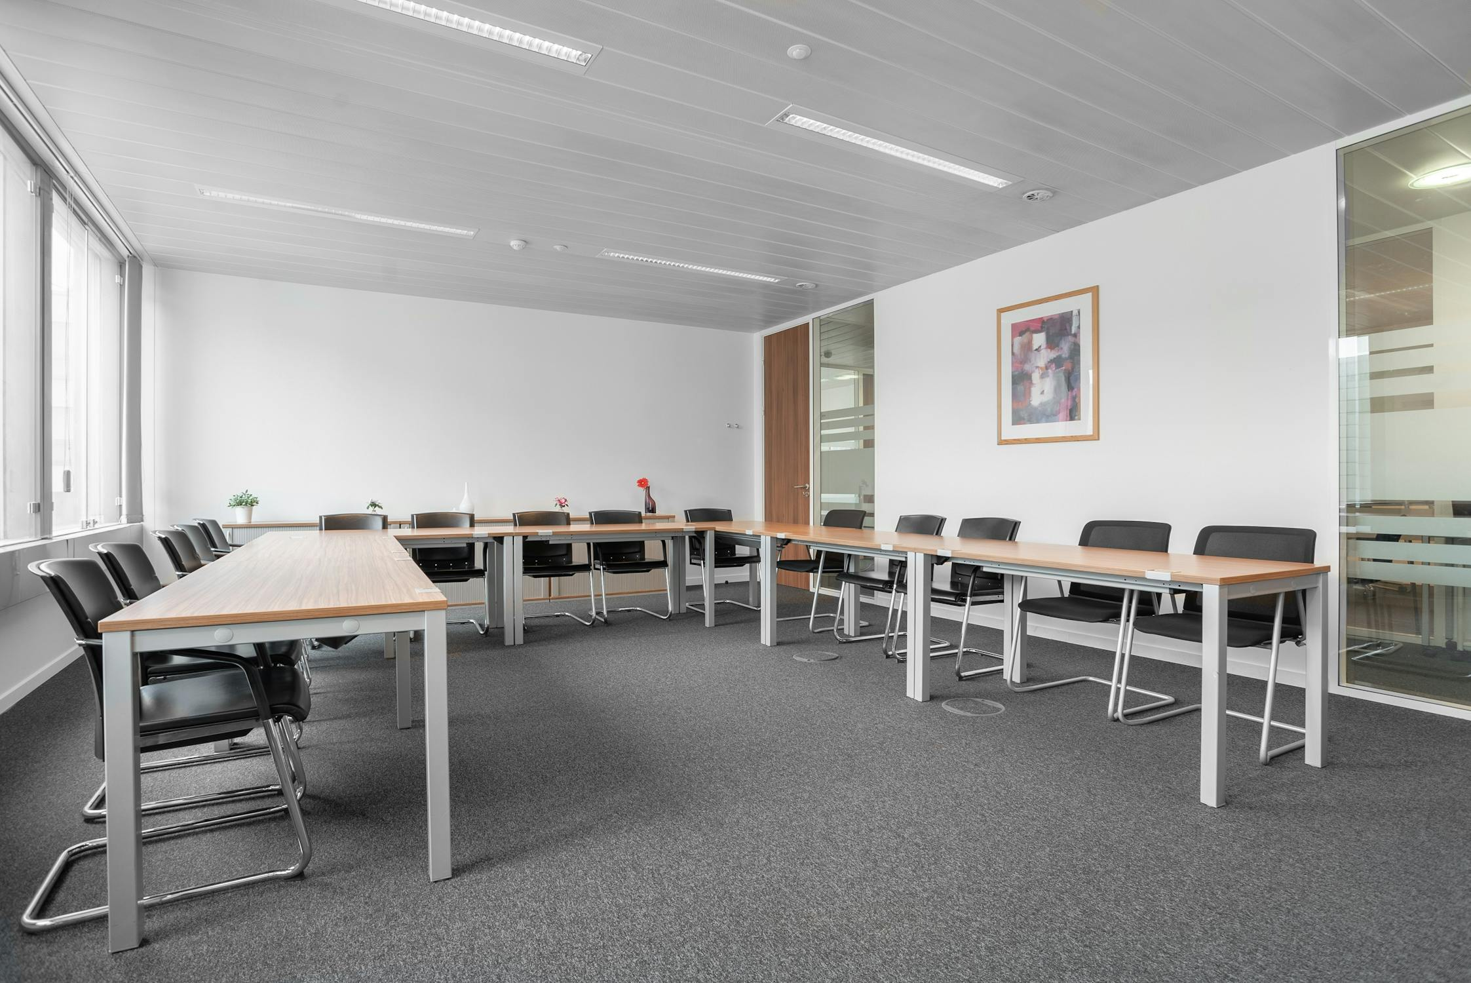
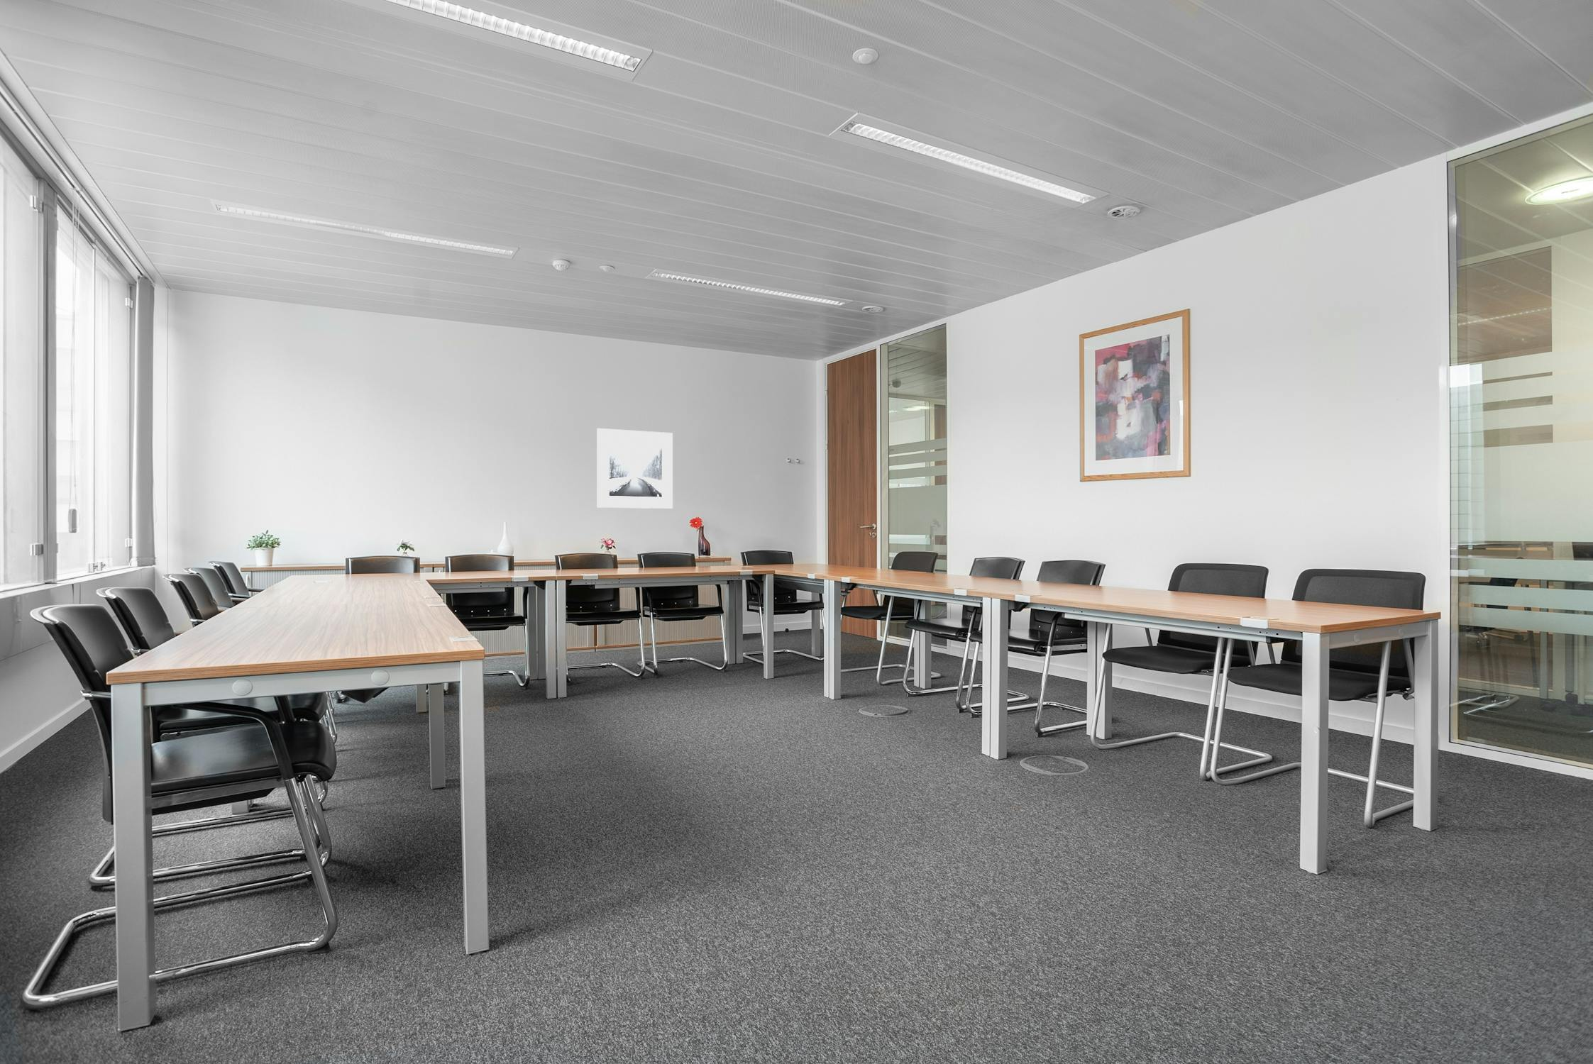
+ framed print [596,428,674,509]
